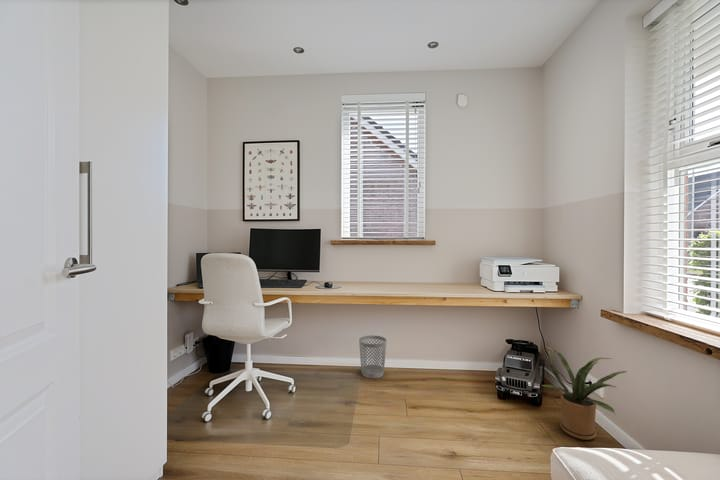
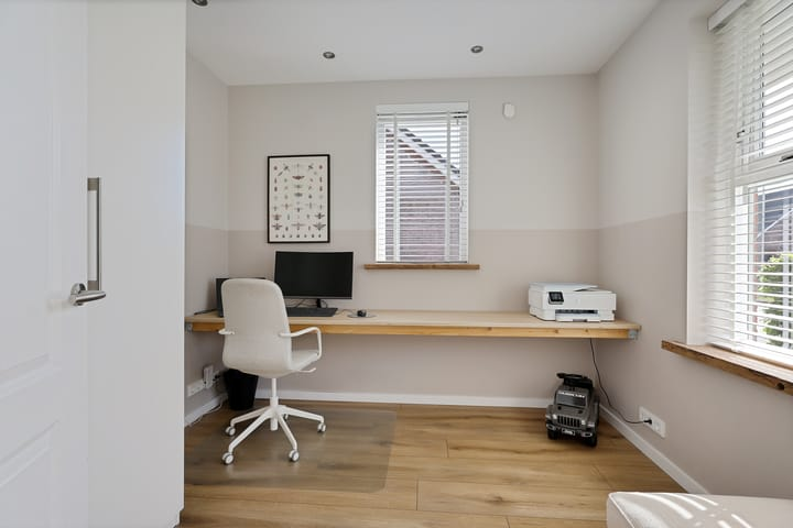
- wastebasket [358,334,388,379]
- house plant [541,345,628,441]
